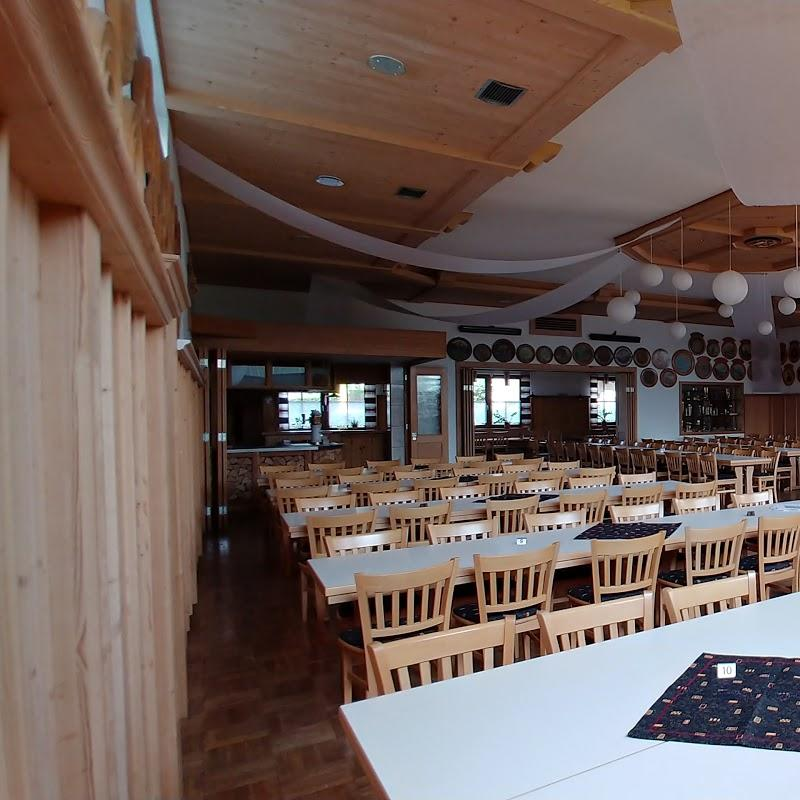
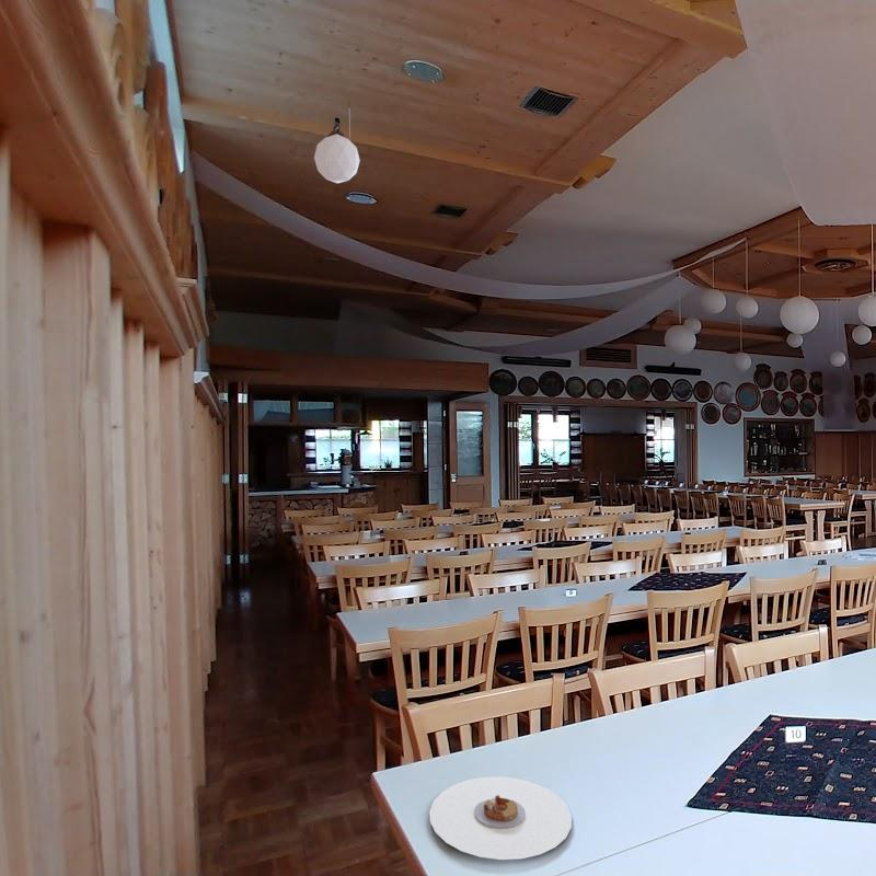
+ pendant lamp [313,103,361,184]
+ plate [428,775,573,861]
